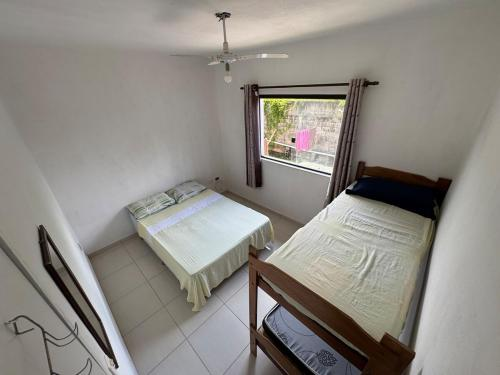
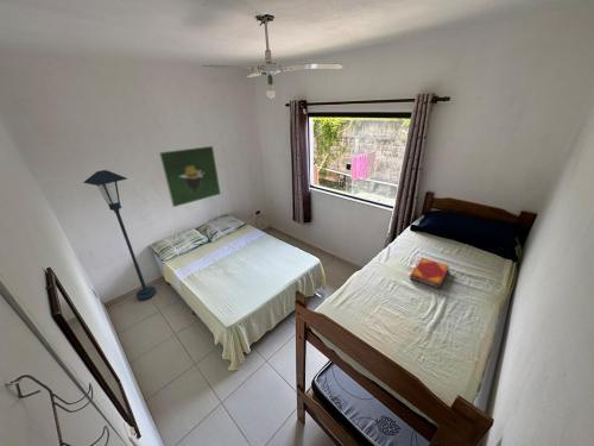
+ hardback book [409,256,450,290]
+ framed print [158,145,222,208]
+ floor lamp [82,169,158,302]
